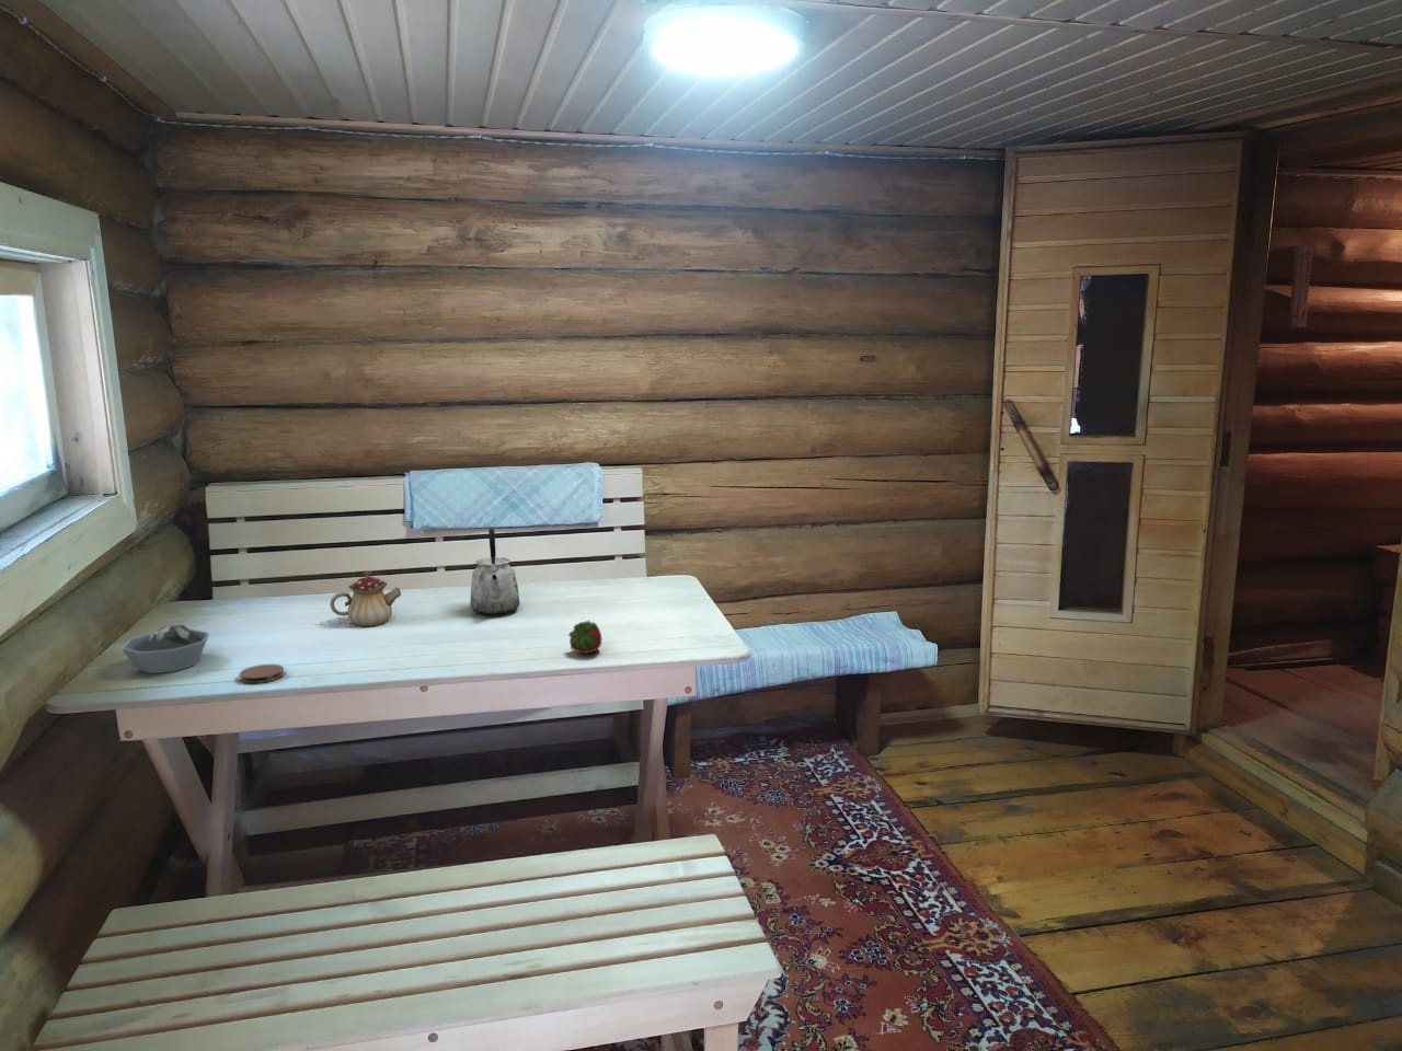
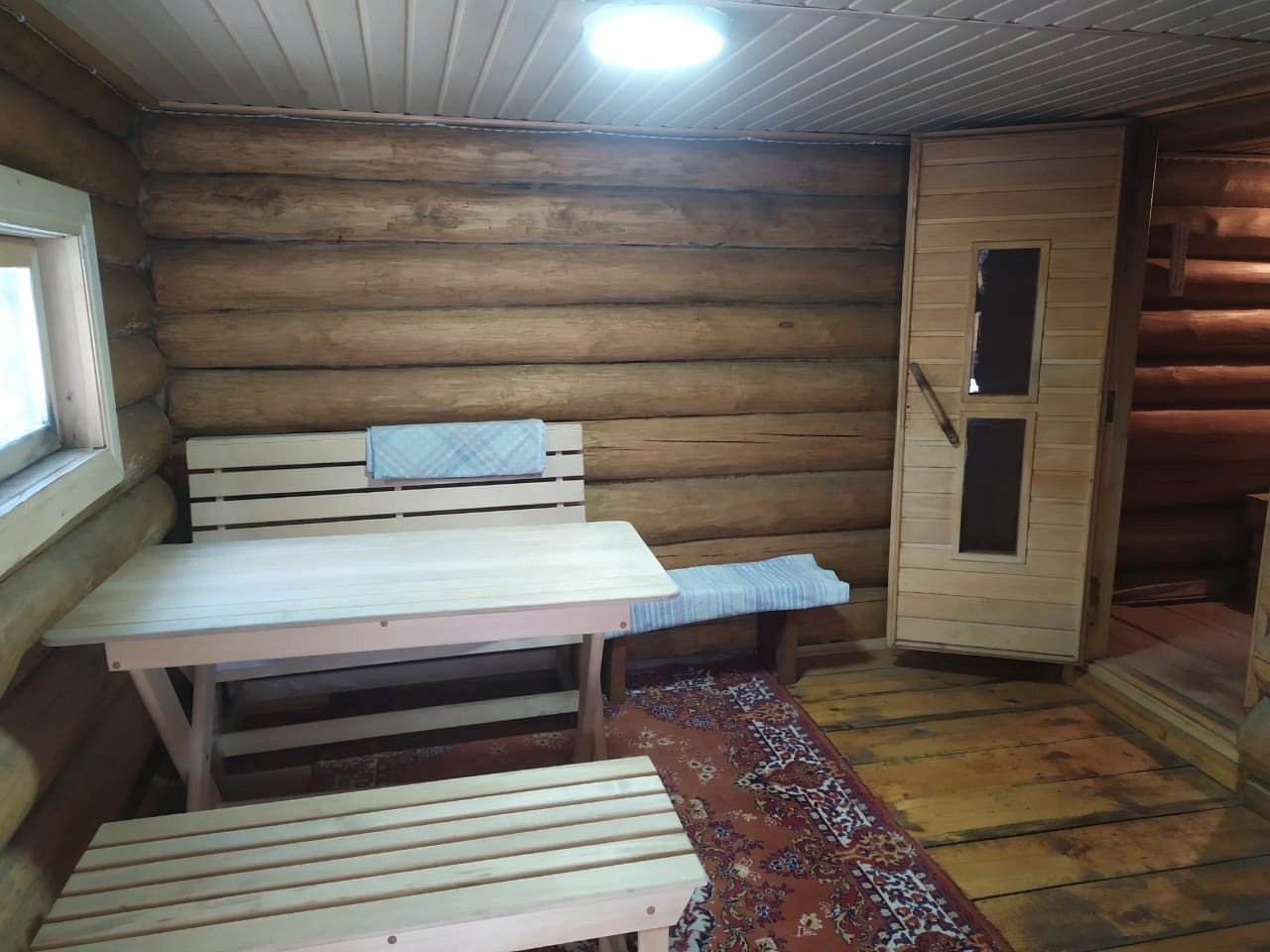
- kettle [469,528,521,616]
- teapot [329,571,402,627]
- fruit [567,619,603,655]
- coaster [238,663,286,684]
- bowl [120,624,211,675]
